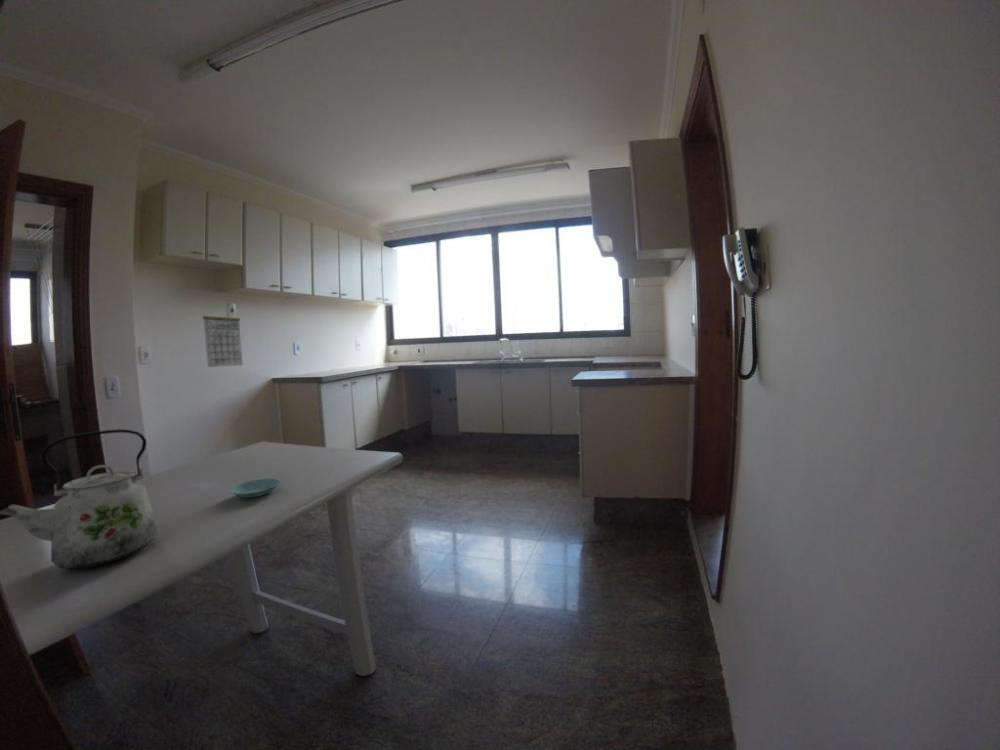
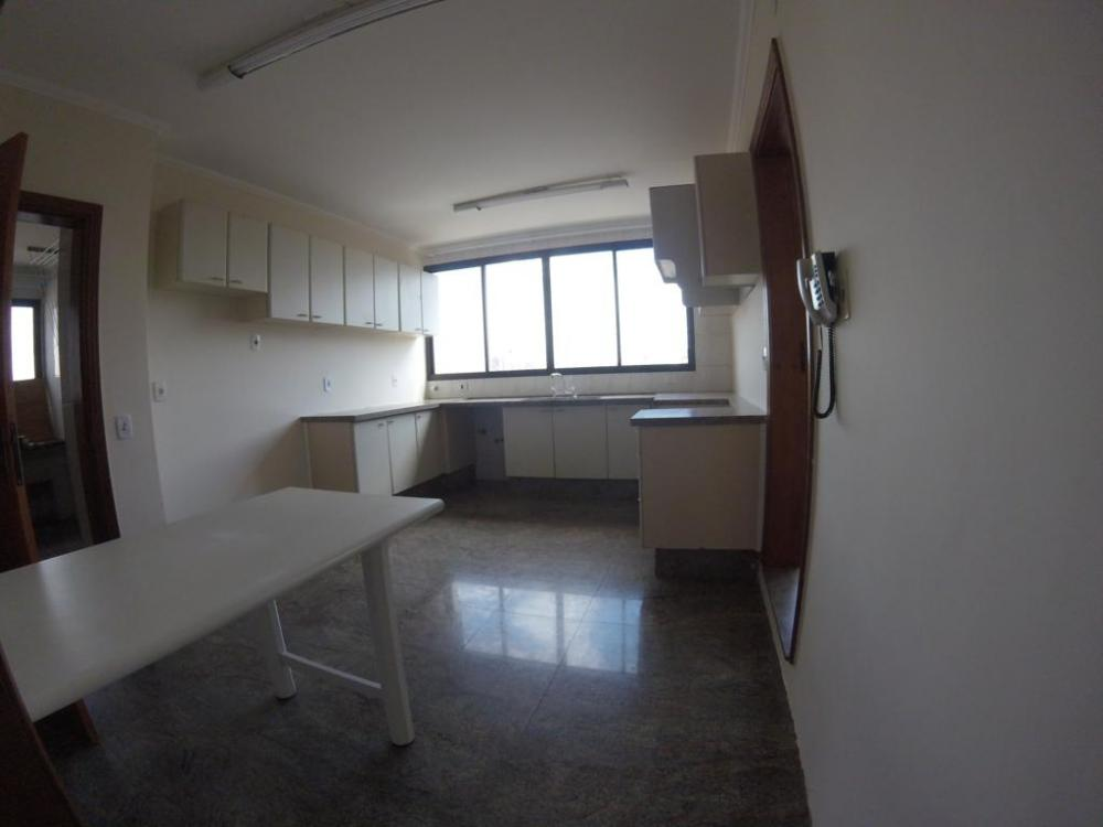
- calendar [202,305,244,368]
- kettle [0,428,158,570]
- saucer [229,478,281,499]
